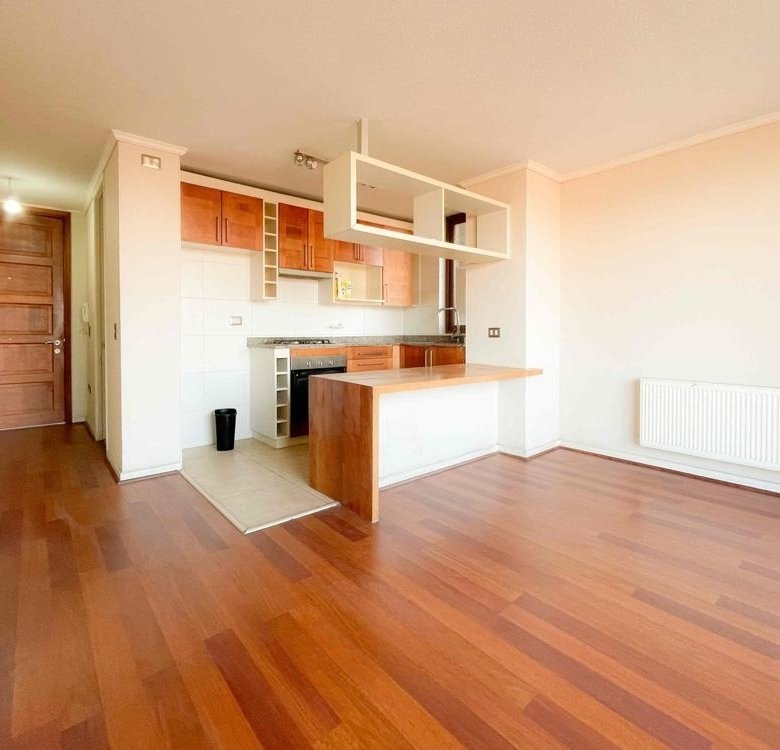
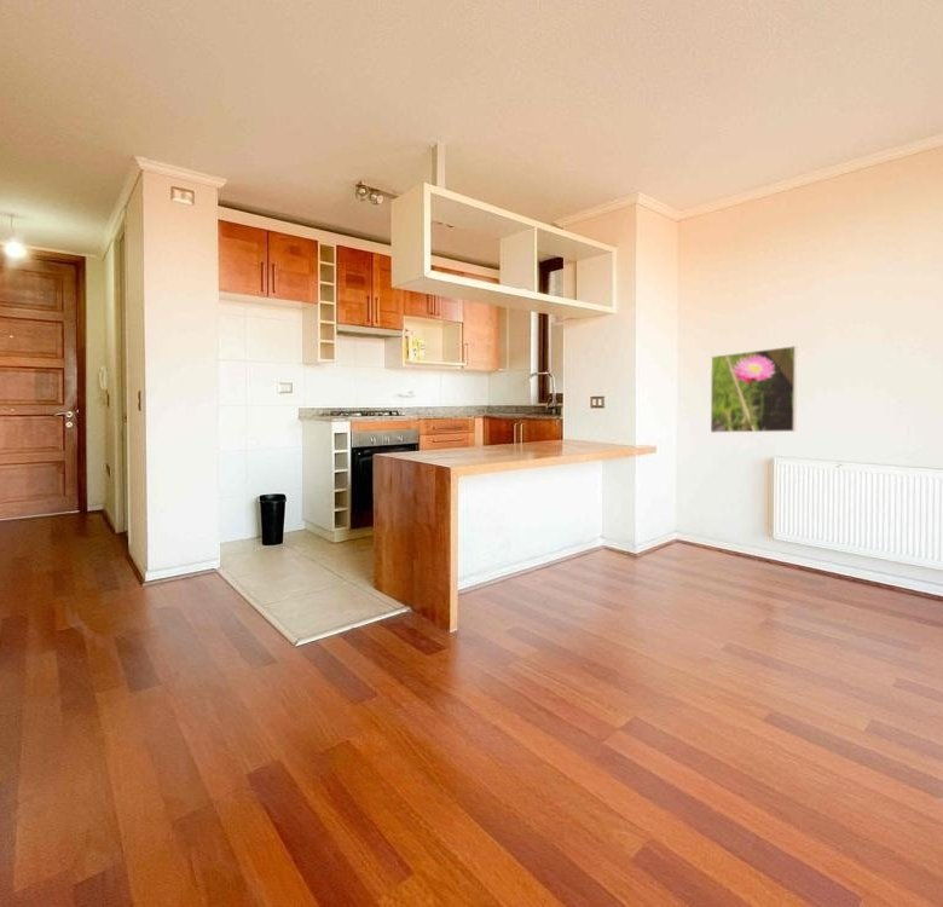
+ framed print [710,345,798,434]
